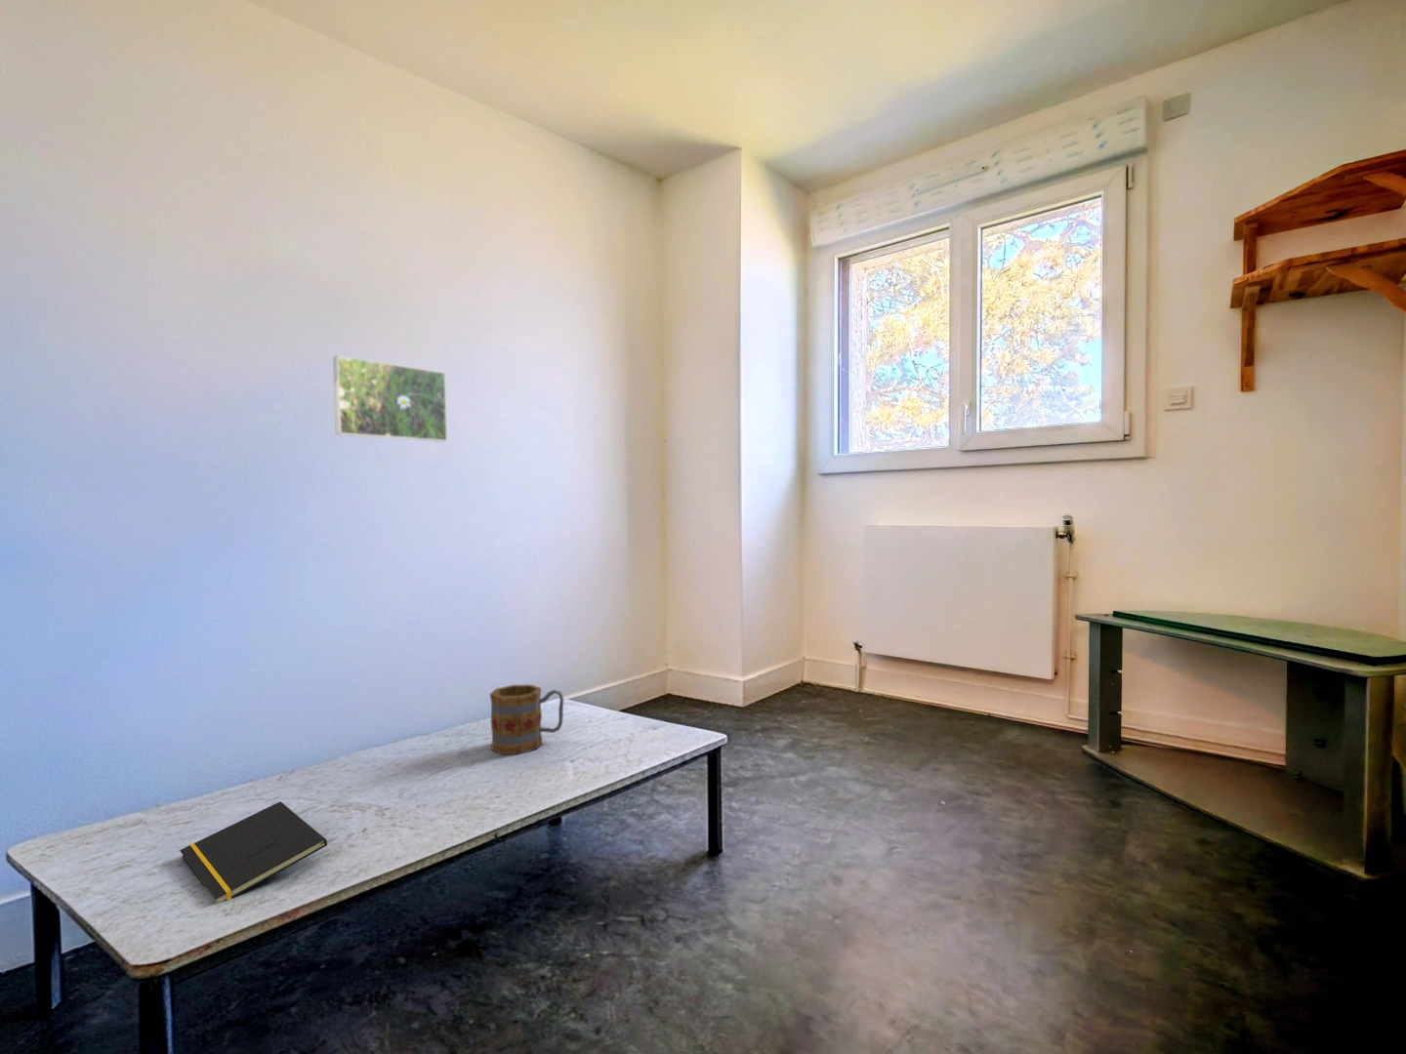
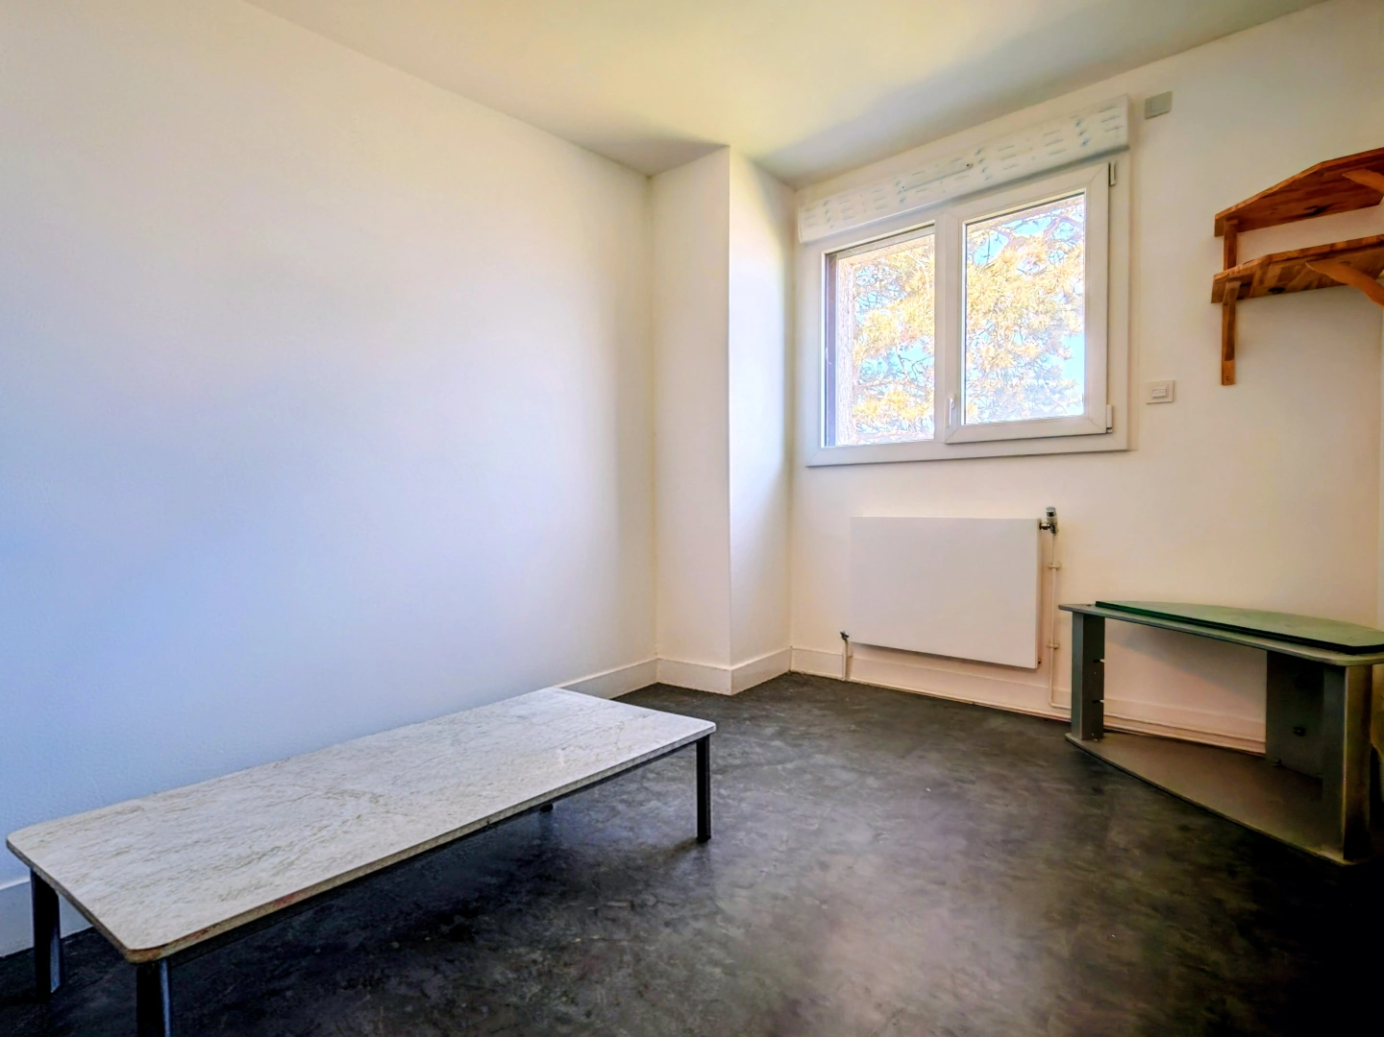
- notepad [178,800,328,903]
- mug [489,683,565,755]
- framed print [332,354,448,443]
